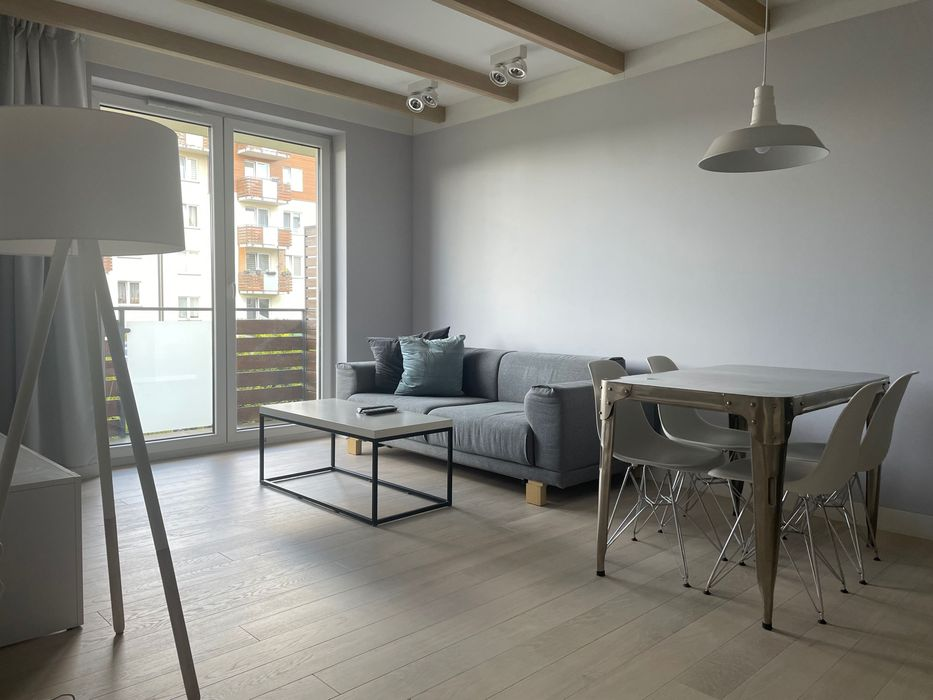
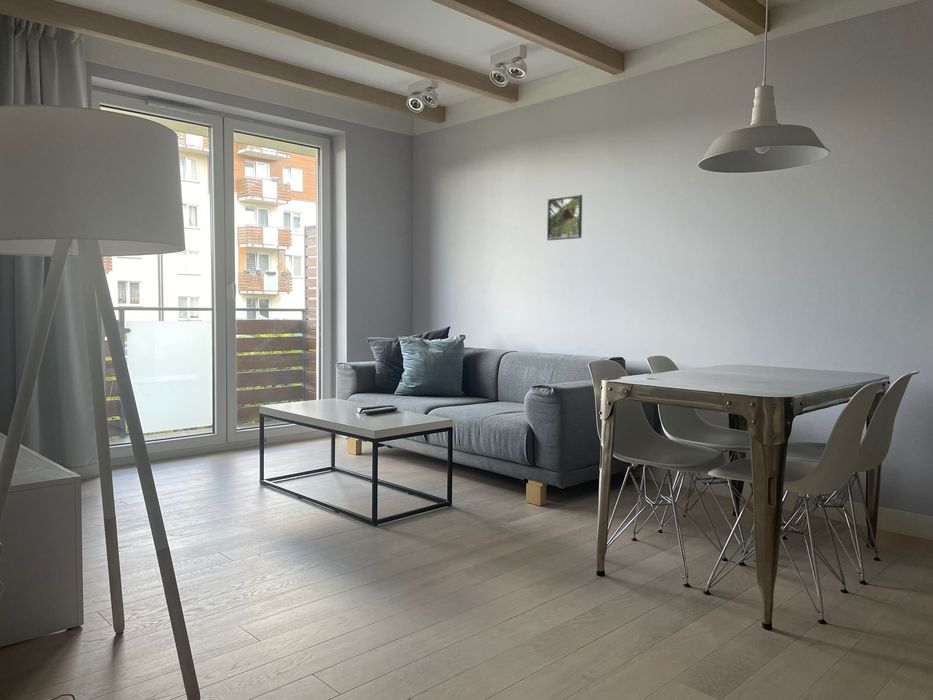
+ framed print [546,194,583,241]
